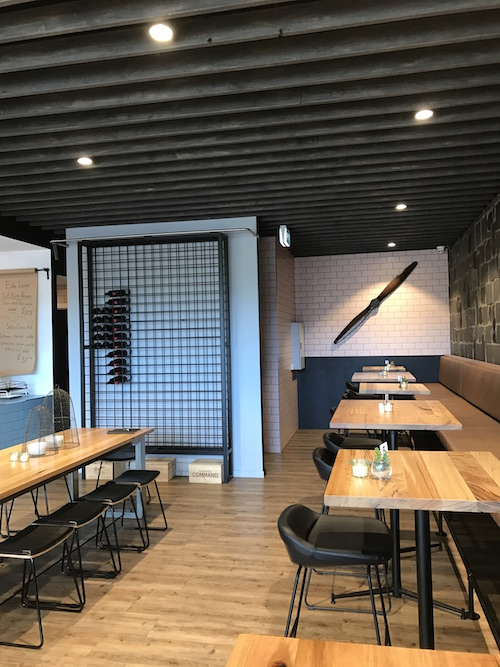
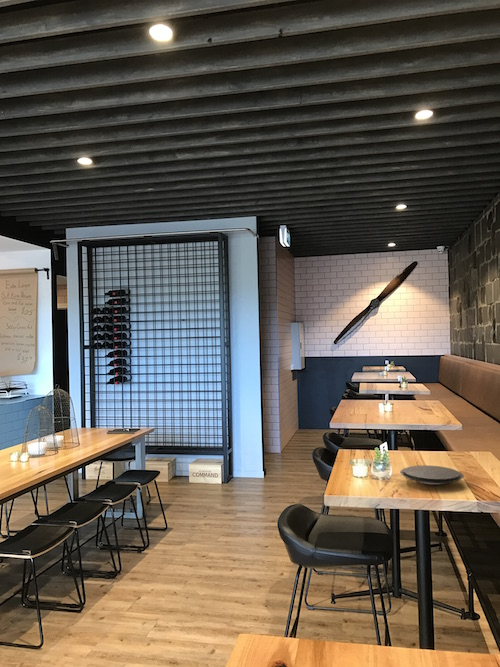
+ plate [399,464,465,486]
